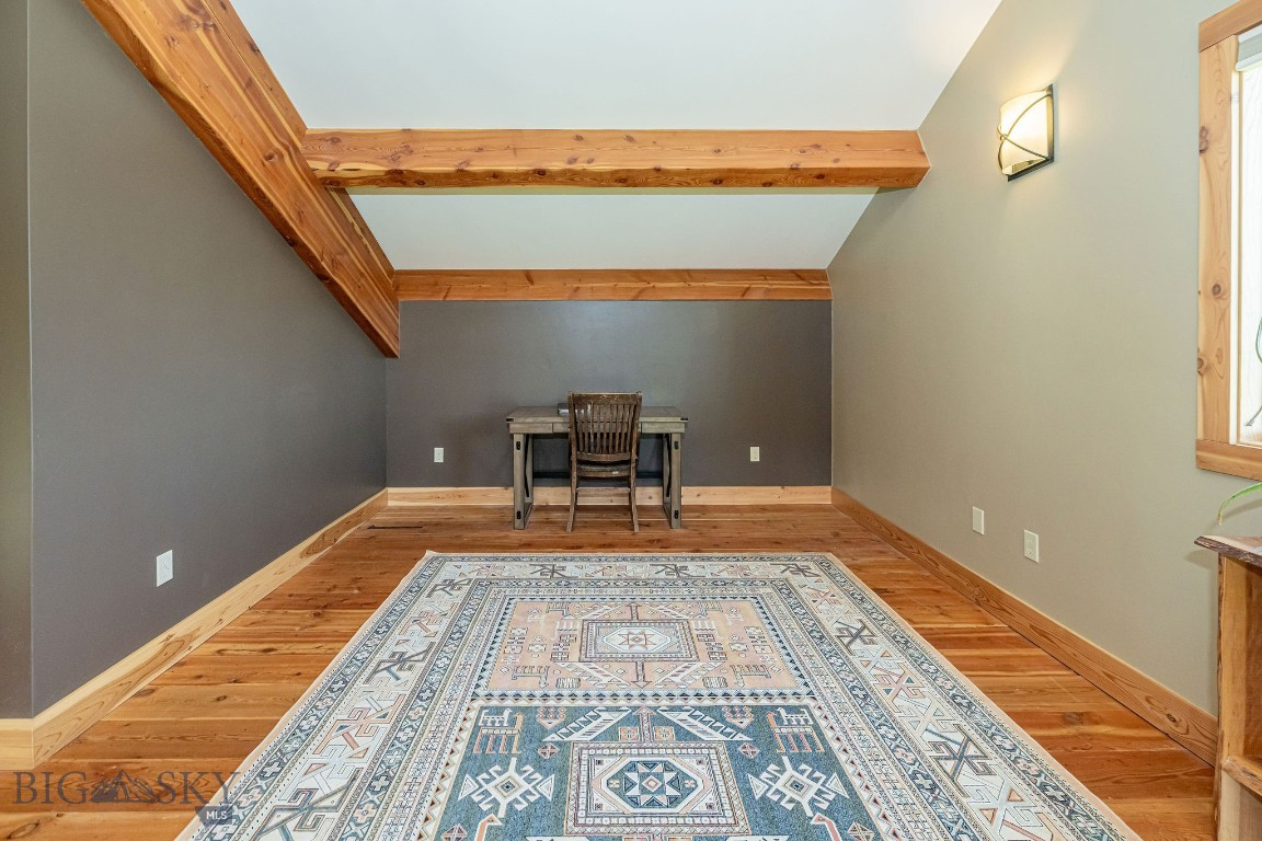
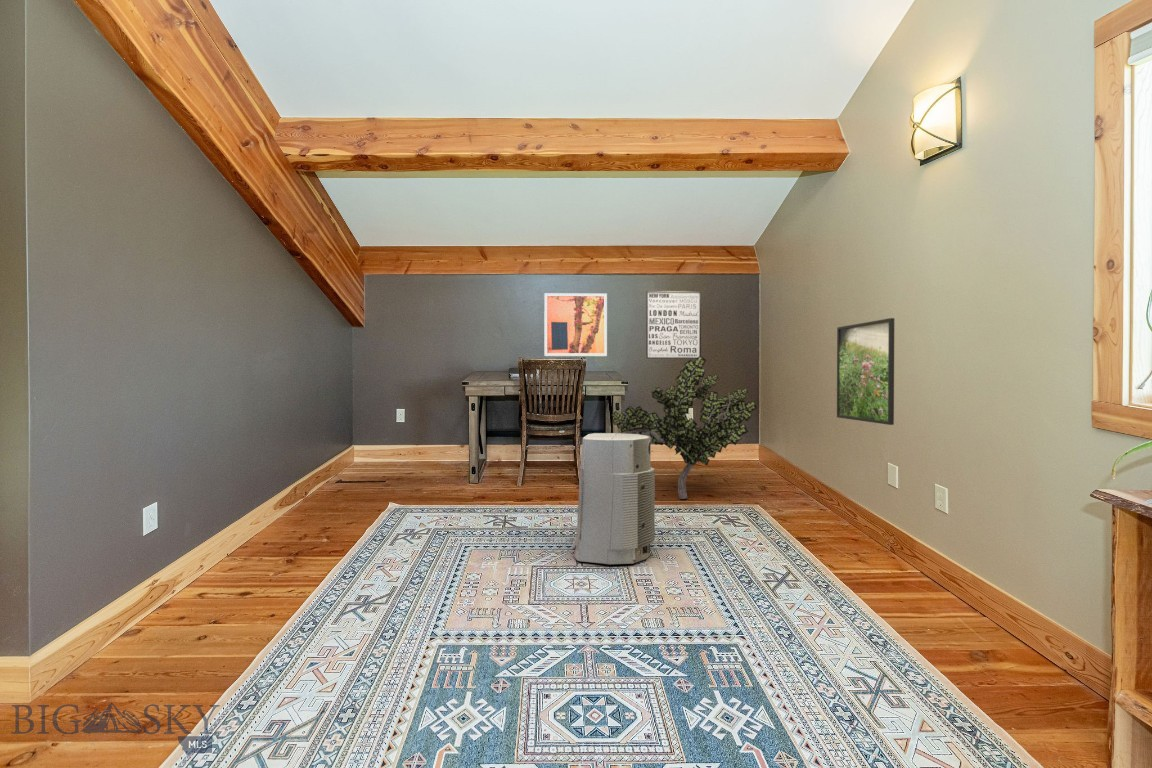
+ air purifier [572,432,656,565]
+ wall art [543,292,608,357]
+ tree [611,355,758,500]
+ wall art [645,290,702,360]
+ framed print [836,317,895,426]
